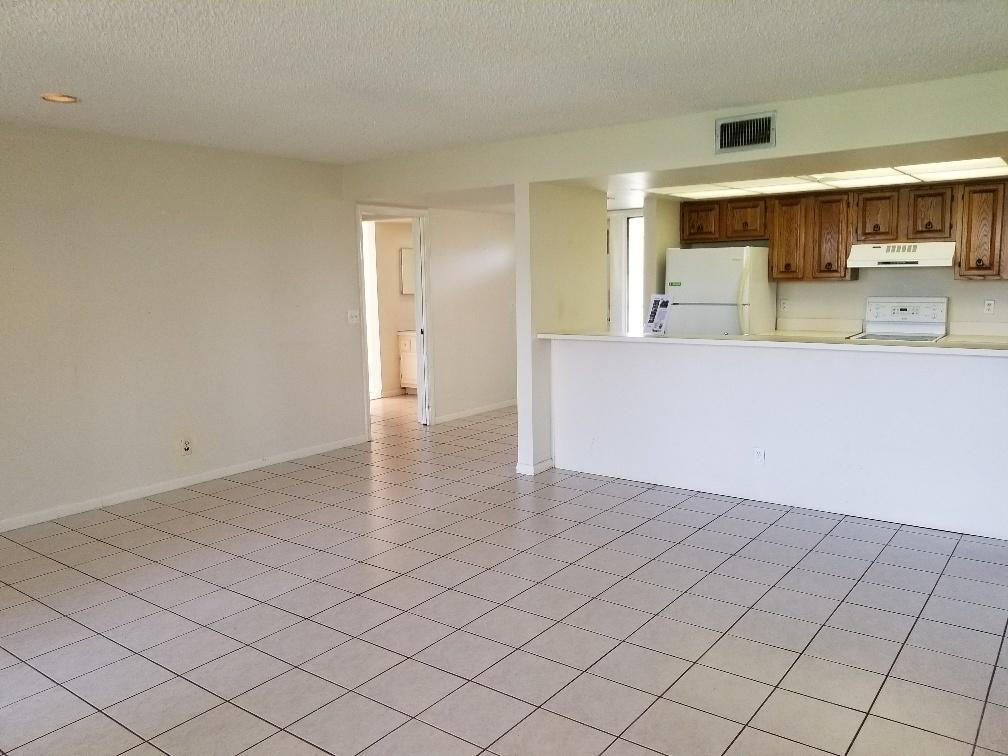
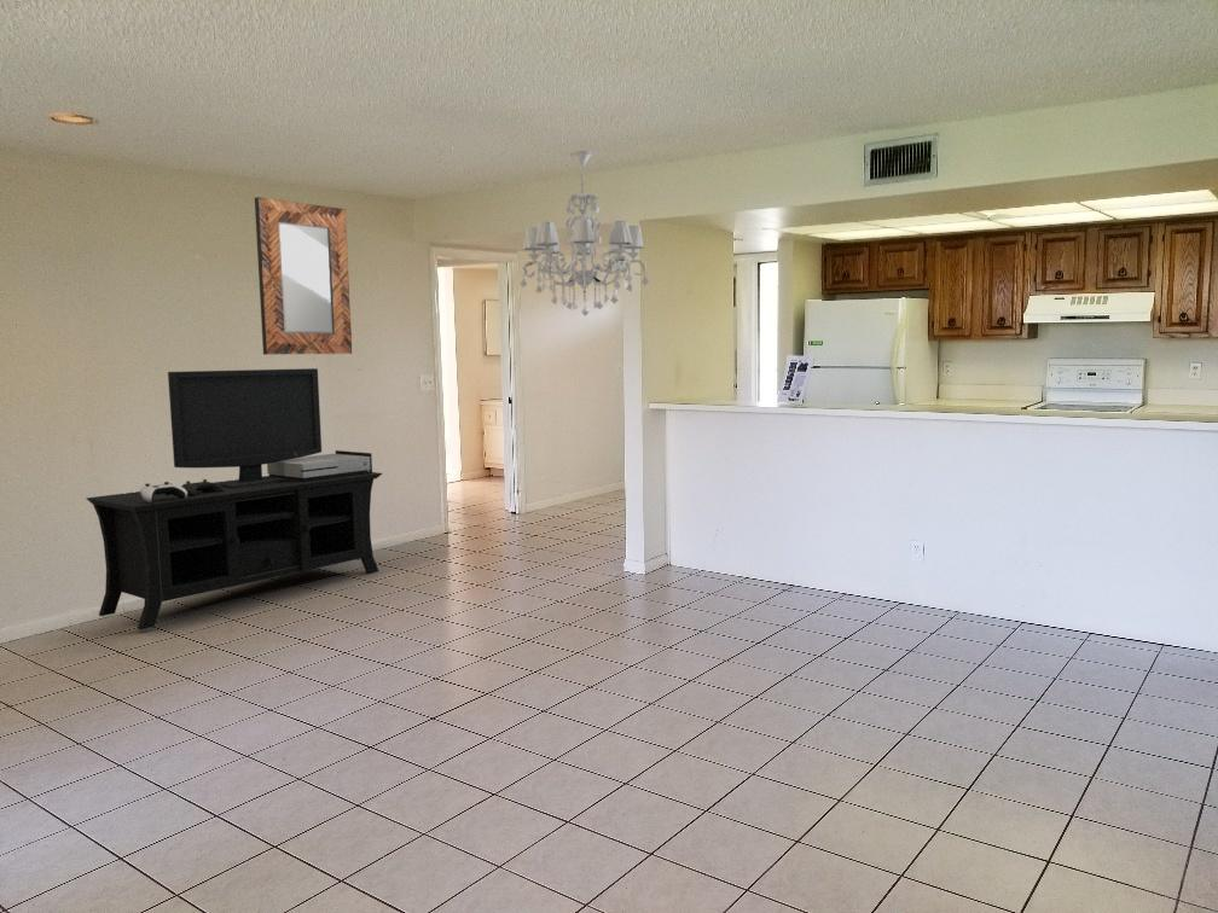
+ chandelier [520,150,650,316]
+ home mirror [254,196,353,356]
+ media console [85,367,383,632]
